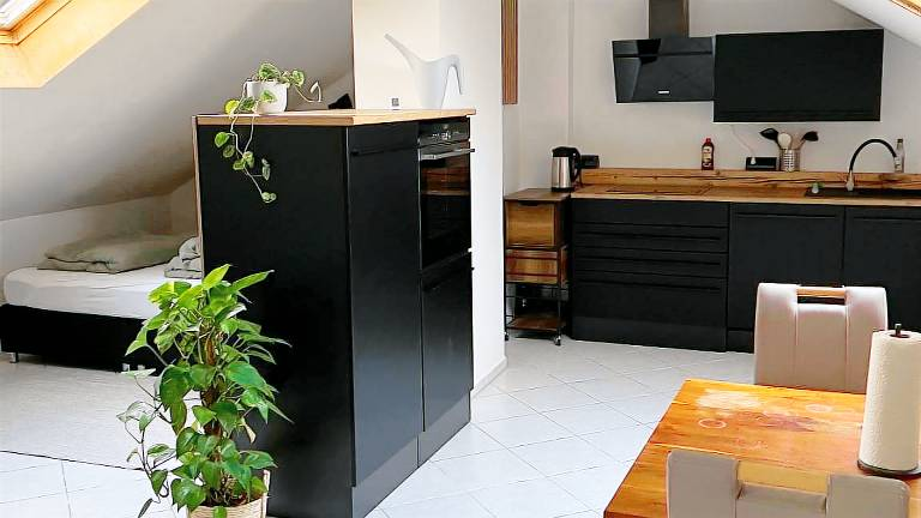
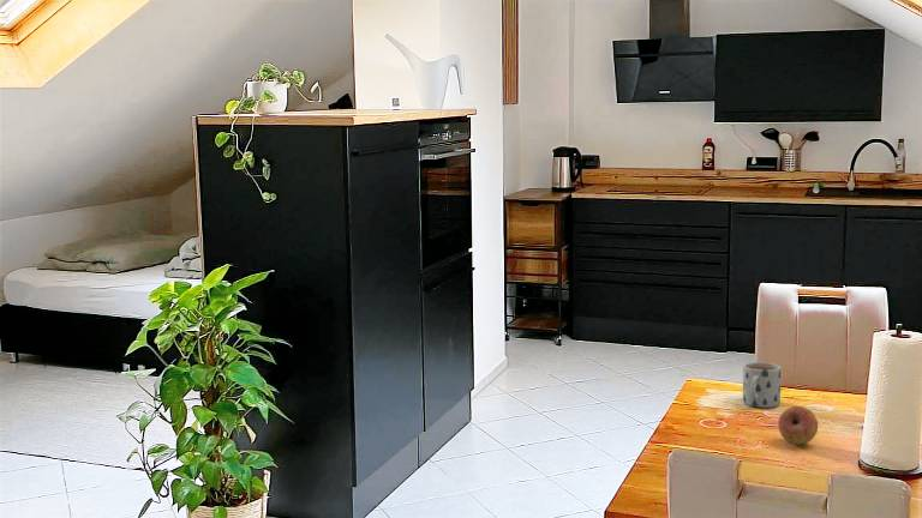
+ mug [742,361,783,409]
+ fruit [777,405,819,446]
